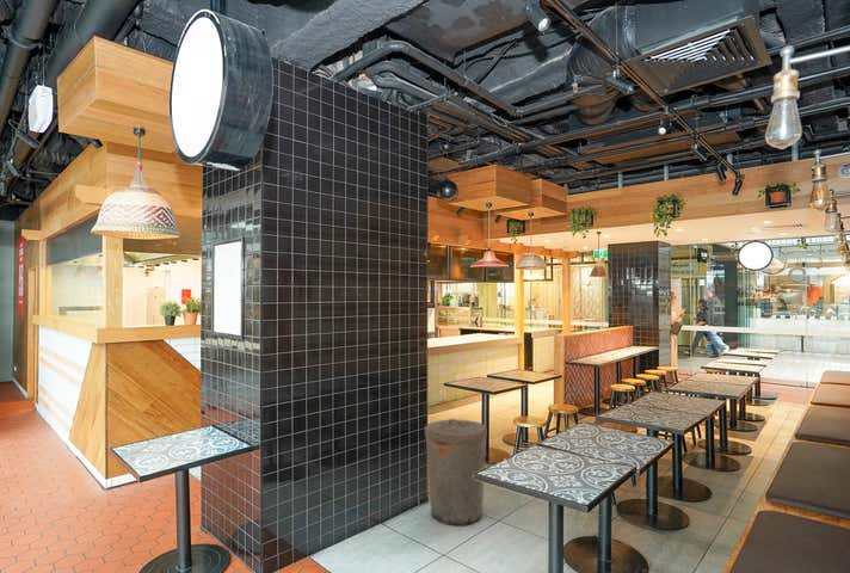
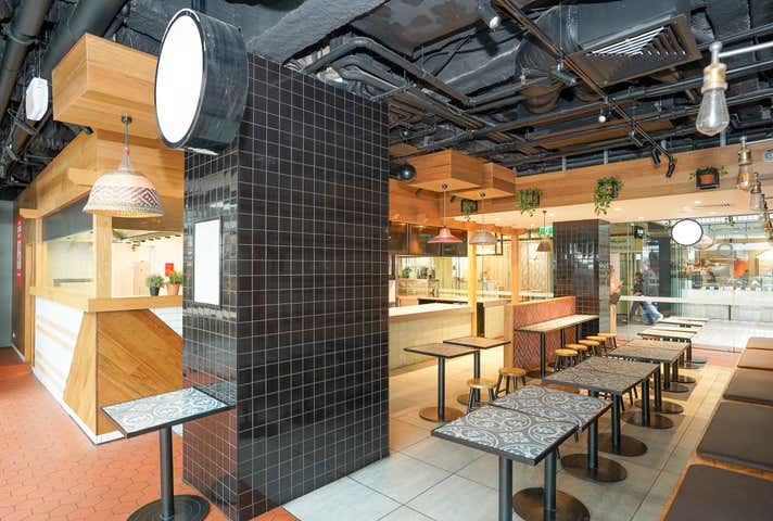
- trash can [424,418,488,526]
